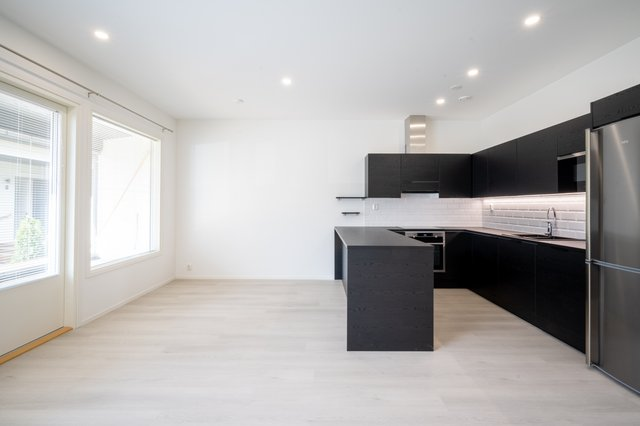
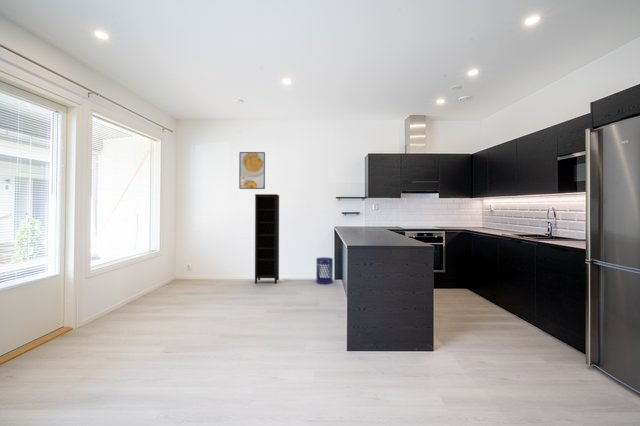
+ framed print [238,151,266,190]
+ bookcase [254,193,280,285]
+ waste bin [315,256,334,285]
